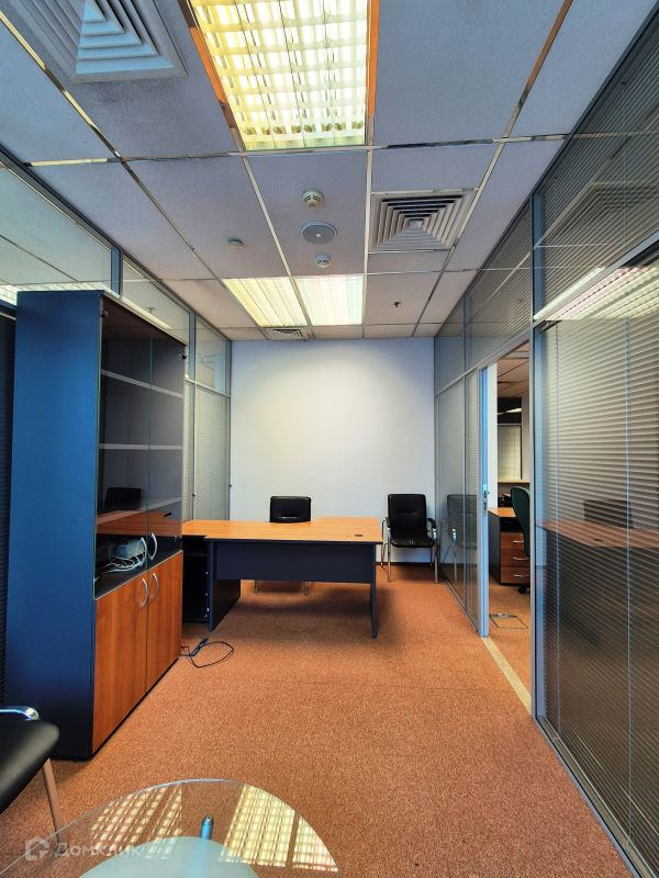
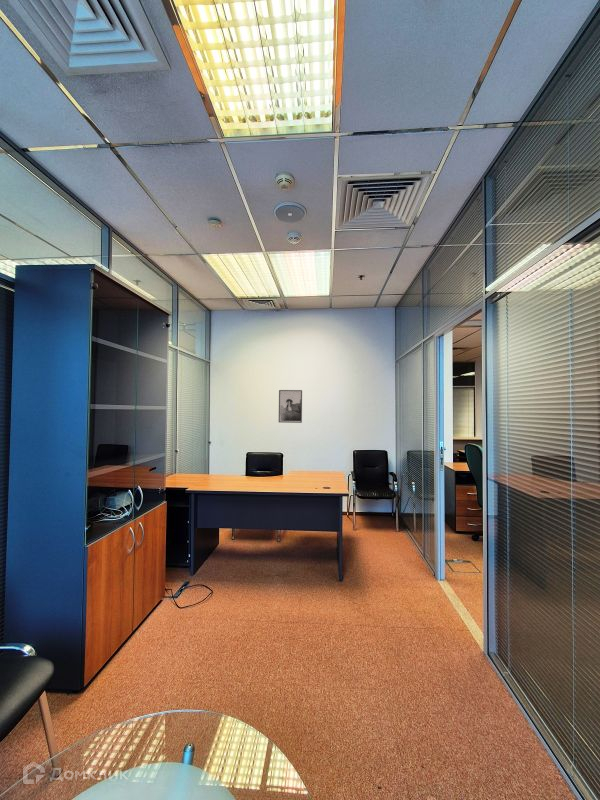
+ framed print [278,389,303,424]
